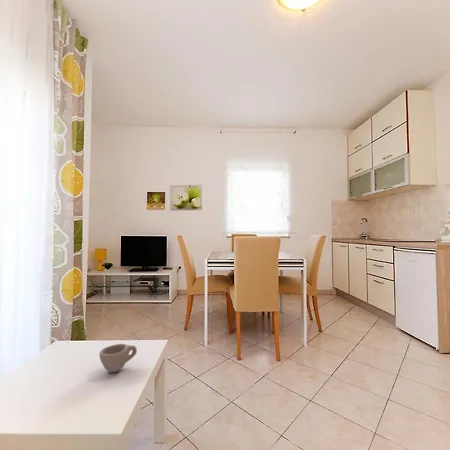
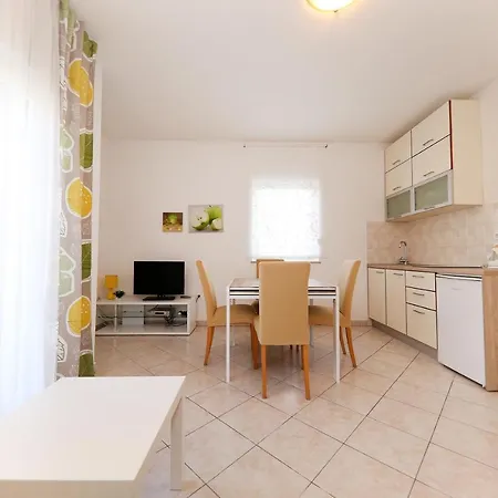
- cup [98,343,138,373]
